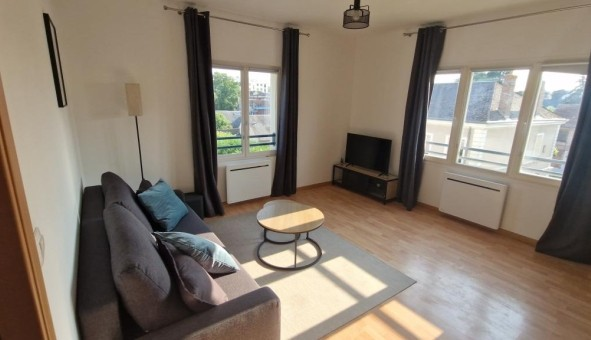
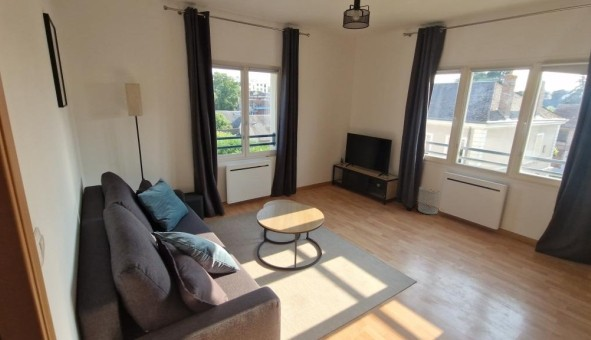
+ waste bin [417,186,442,215]
